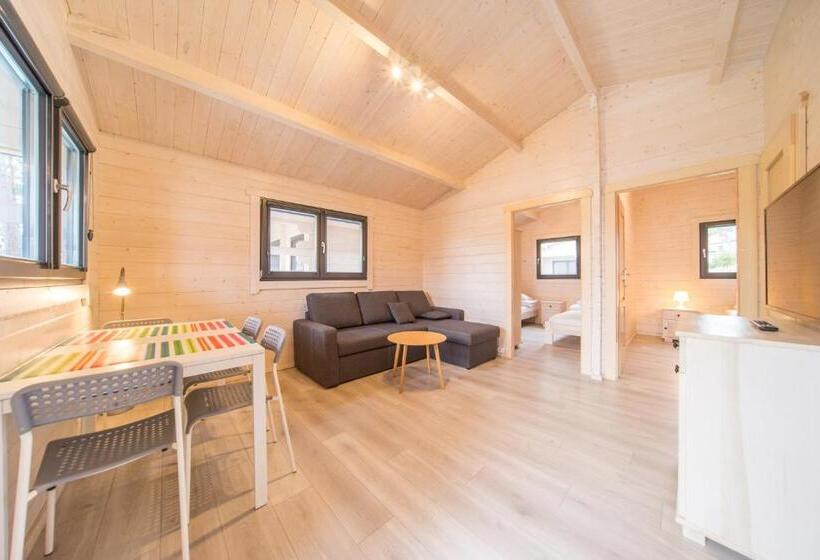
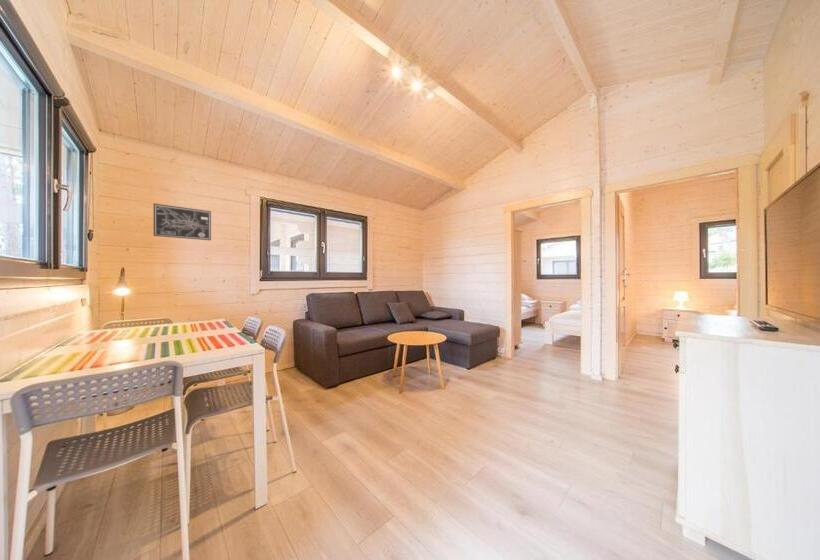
+ wall art [153,203,212,241]
